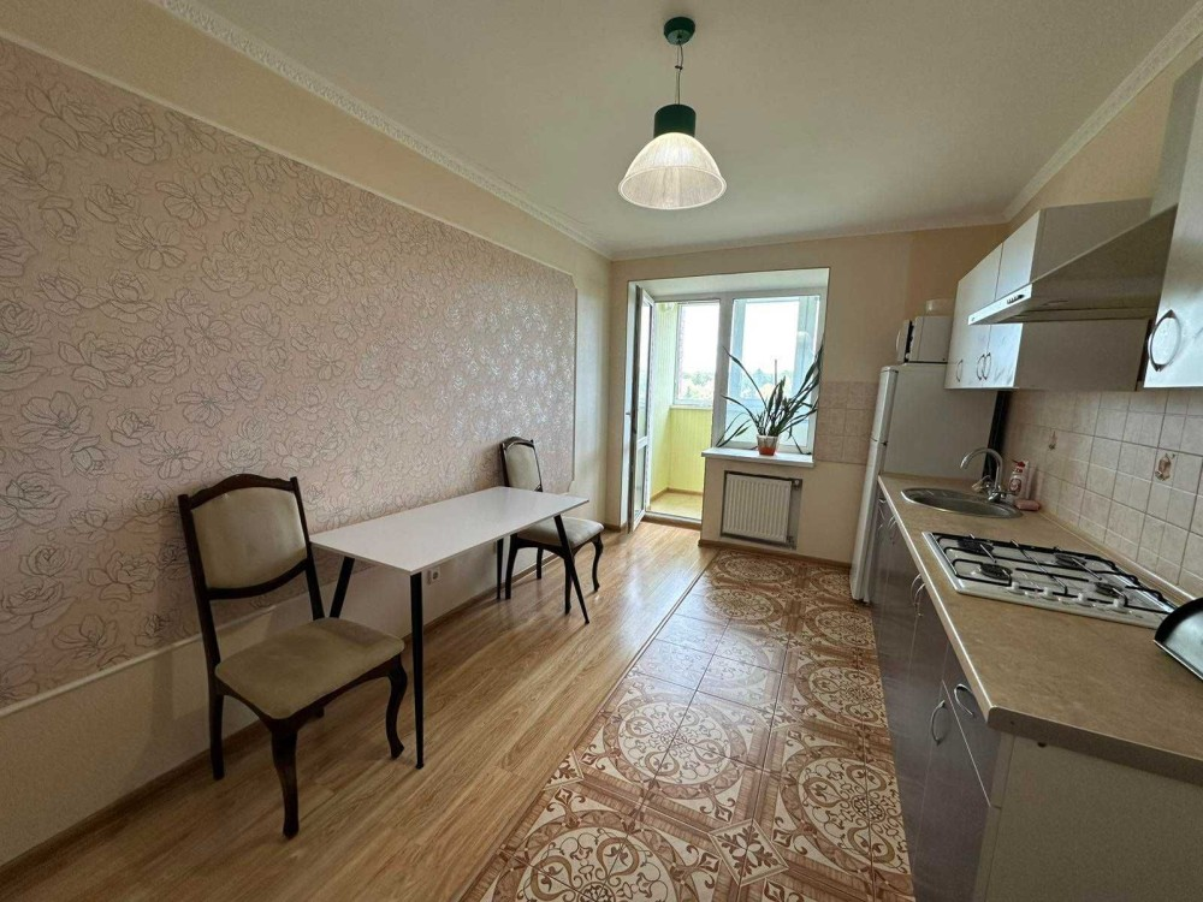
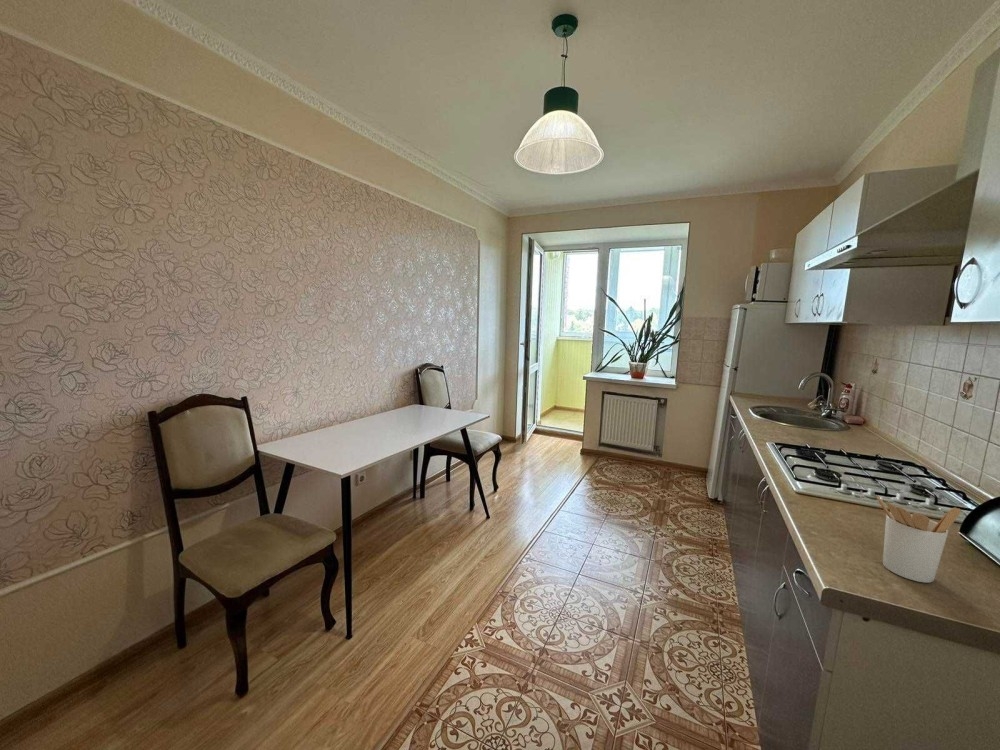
+ utensil holder [876,496,962,584]
